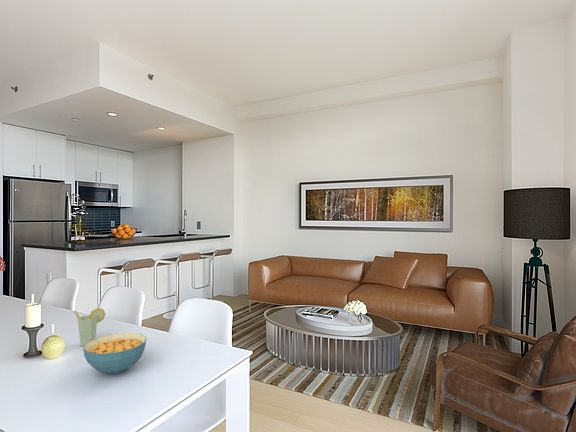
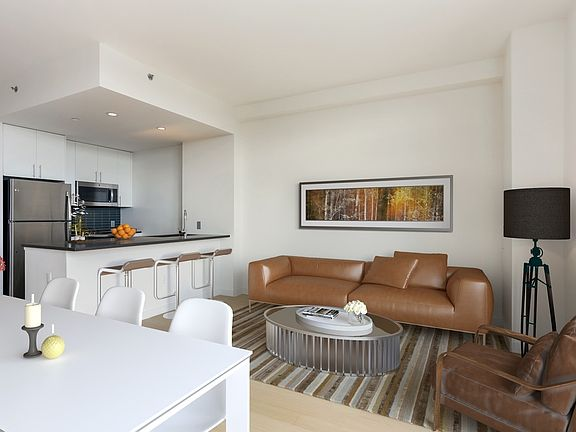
- cup [73,307,106,347]
- cereal bowl [82,332,147,375]
